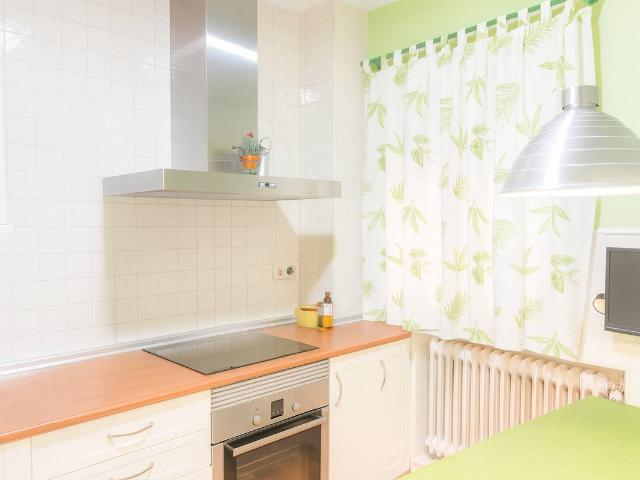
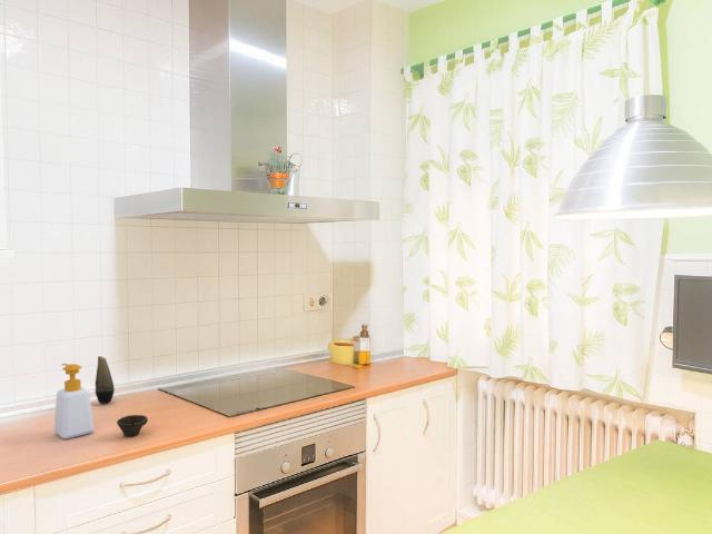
+ cosmetic container [95,355,116,405]
+ soap bottle [53,363,95,439]
+ cup [116,414,149,438]
